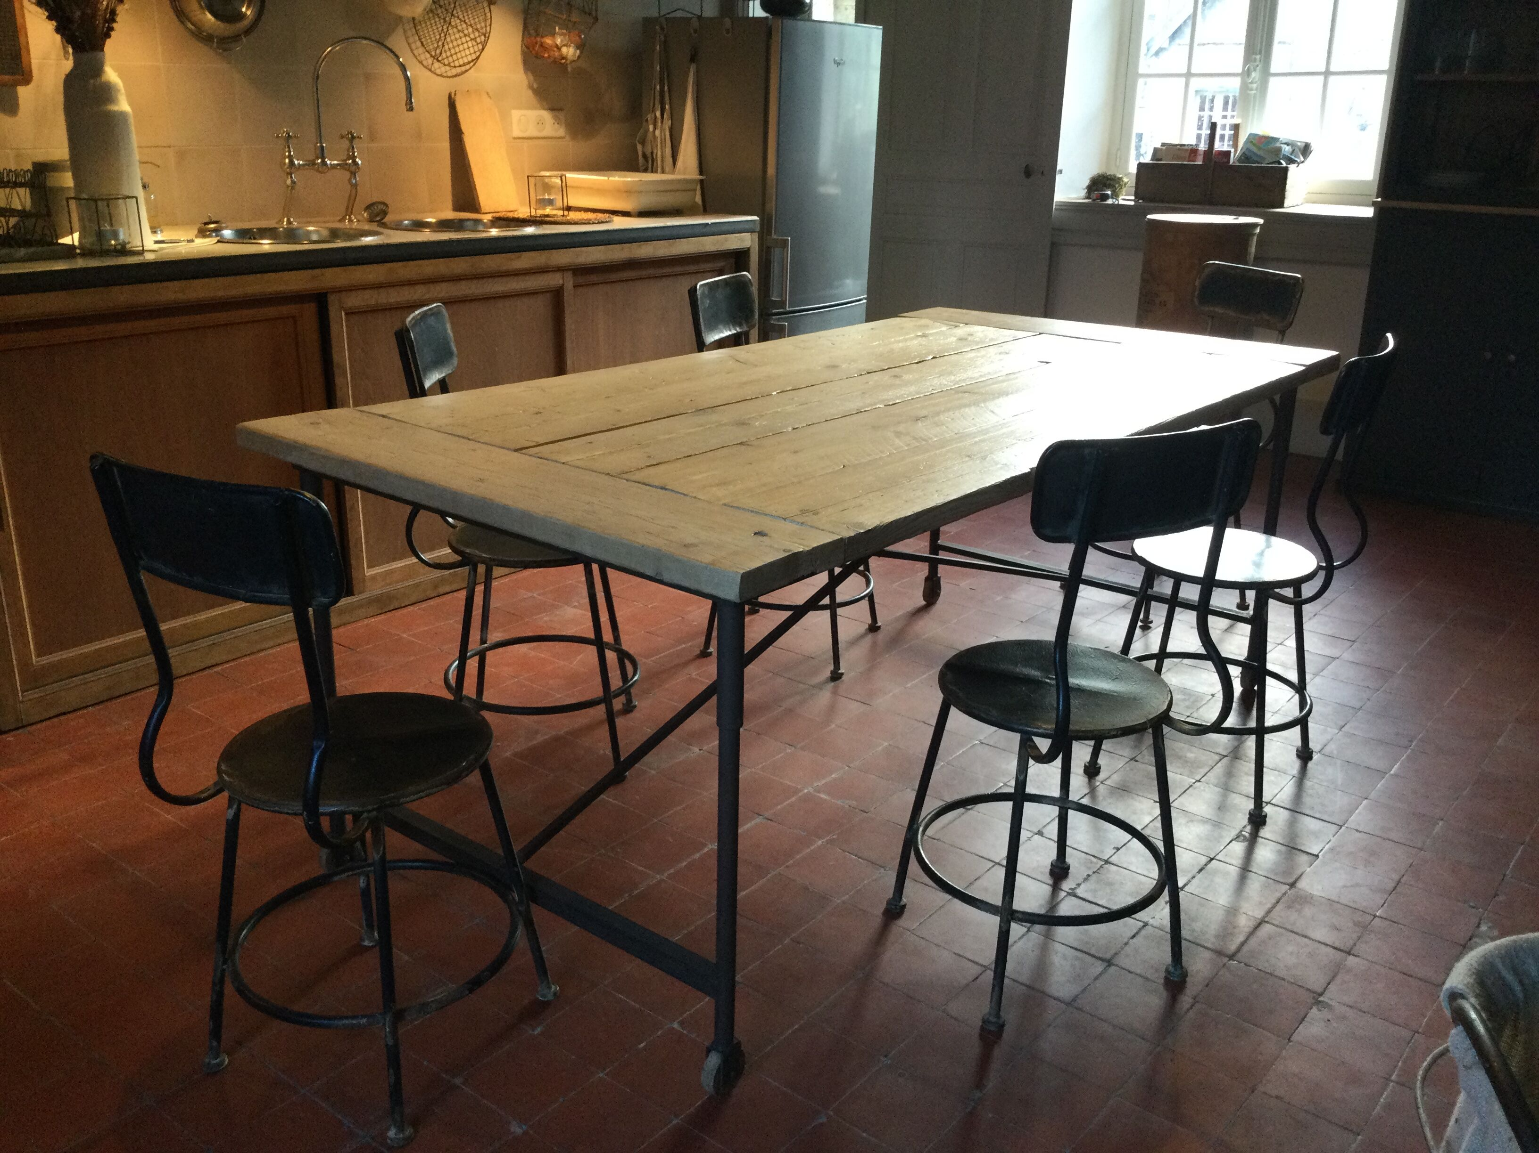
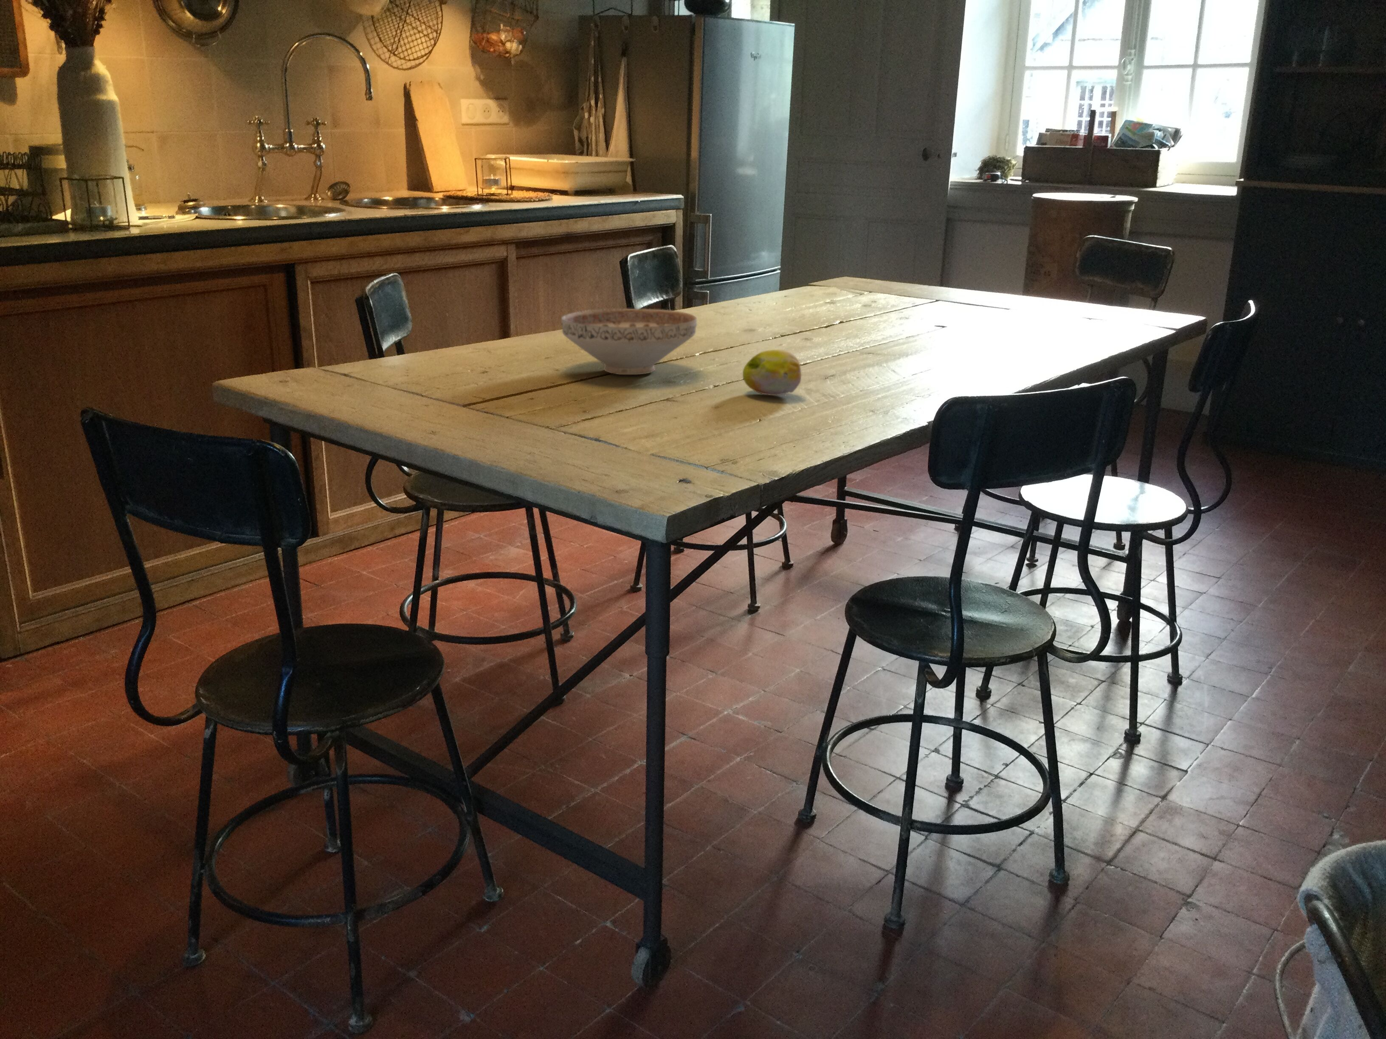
+ decorative bowl [561,308,697,375]
+ fruit [742,349,802,395]
